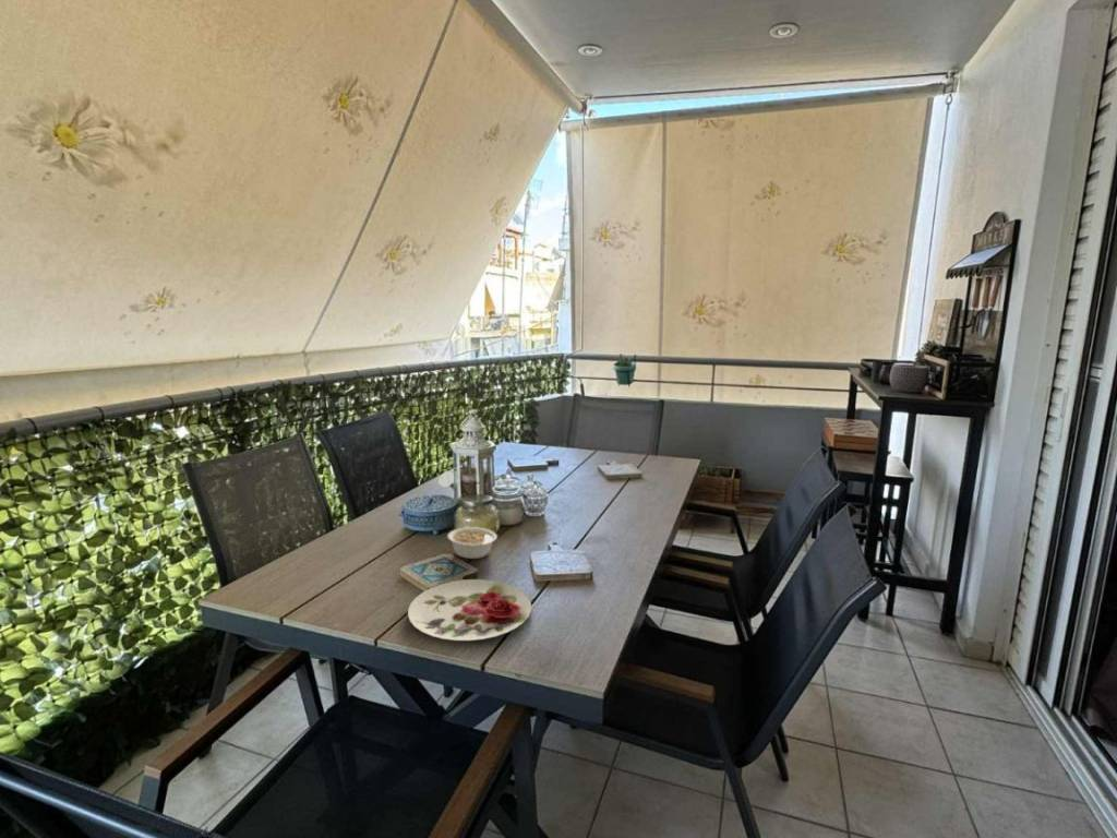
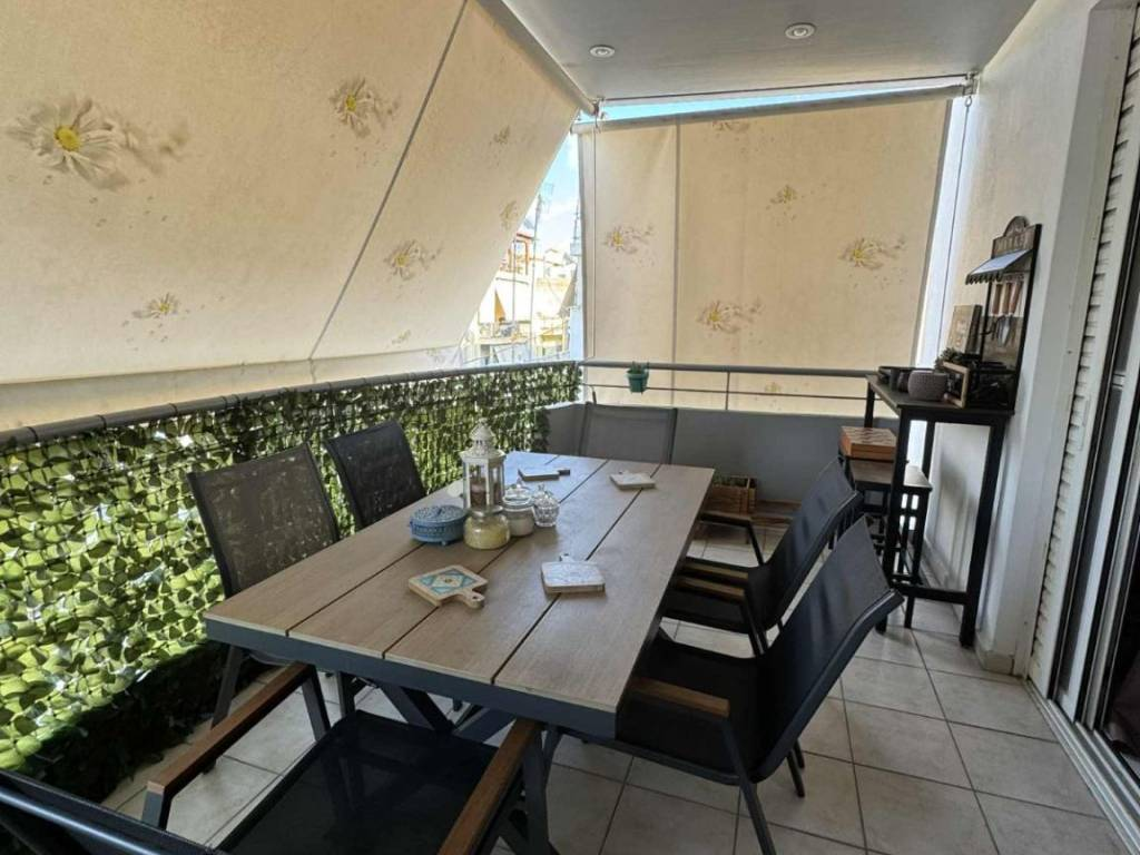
- legume [446,526,499,560]
- plate [407,578,532,642]
